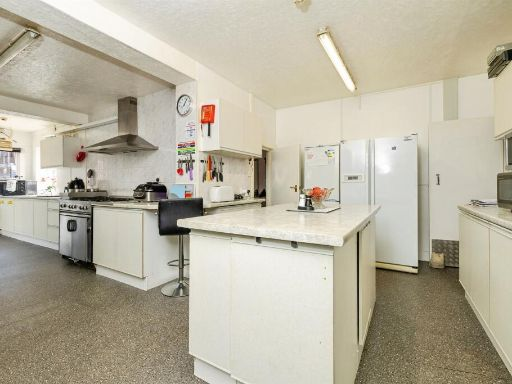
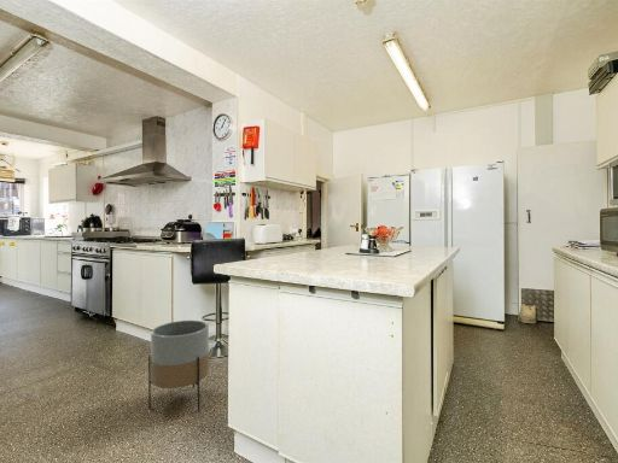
+ planter [147,320,210,411]
